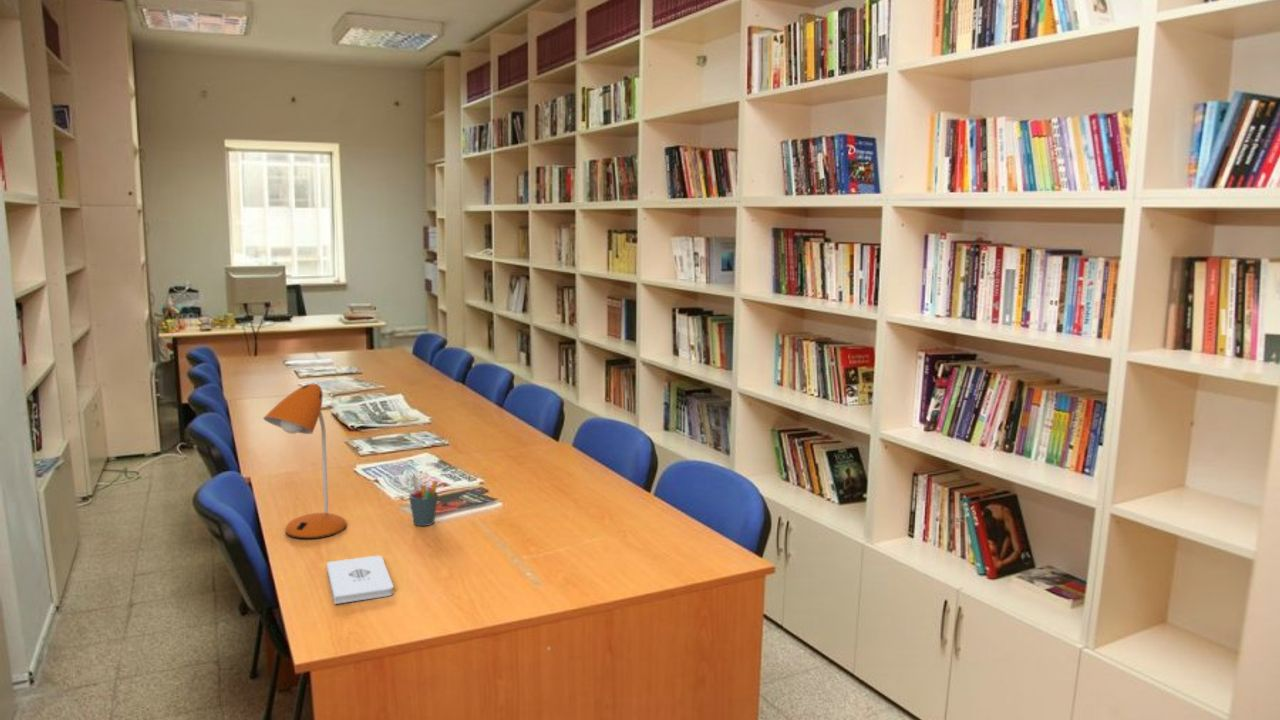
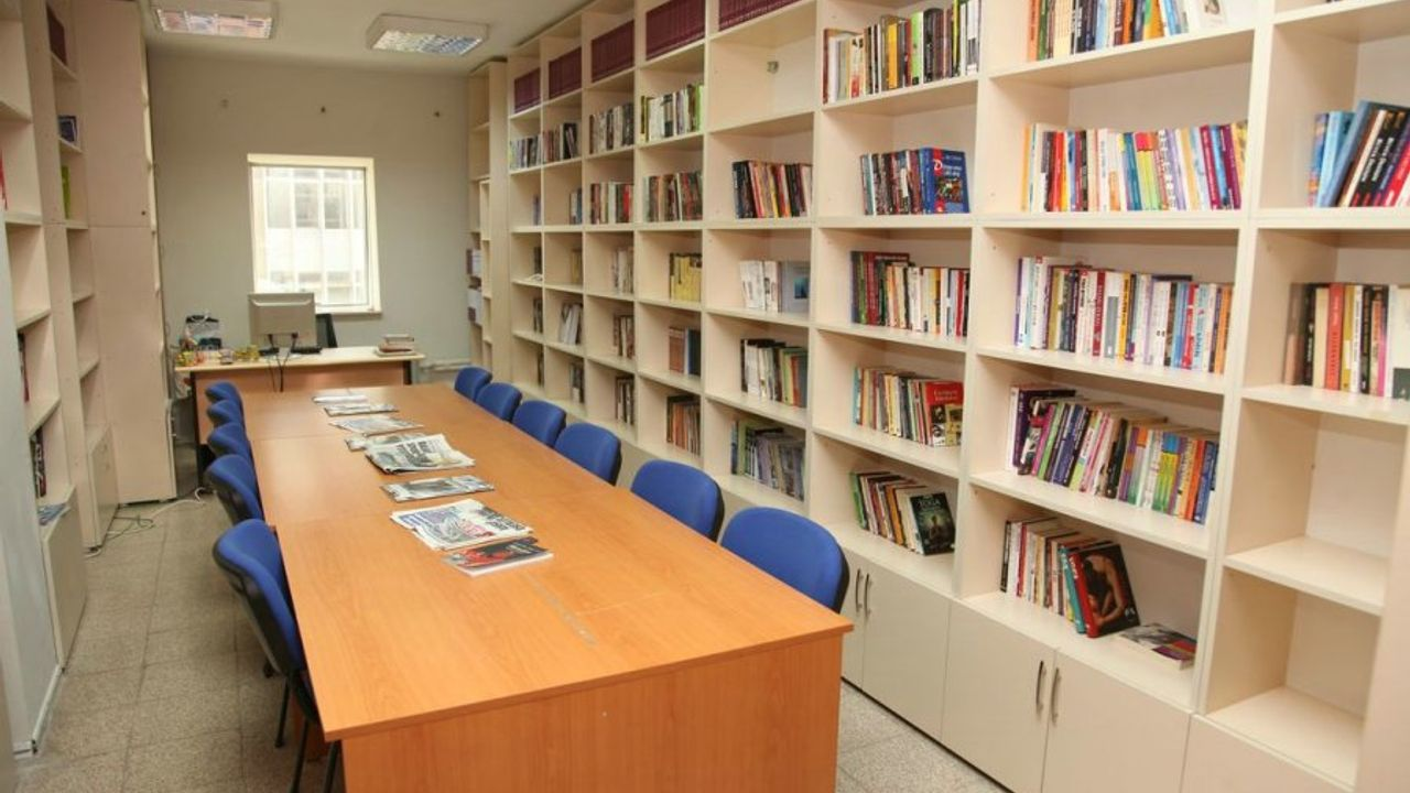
- desk lamp [262,383,348,540]
- pen holder [408,475,439,527]
- notepad [326,555,395,605]
